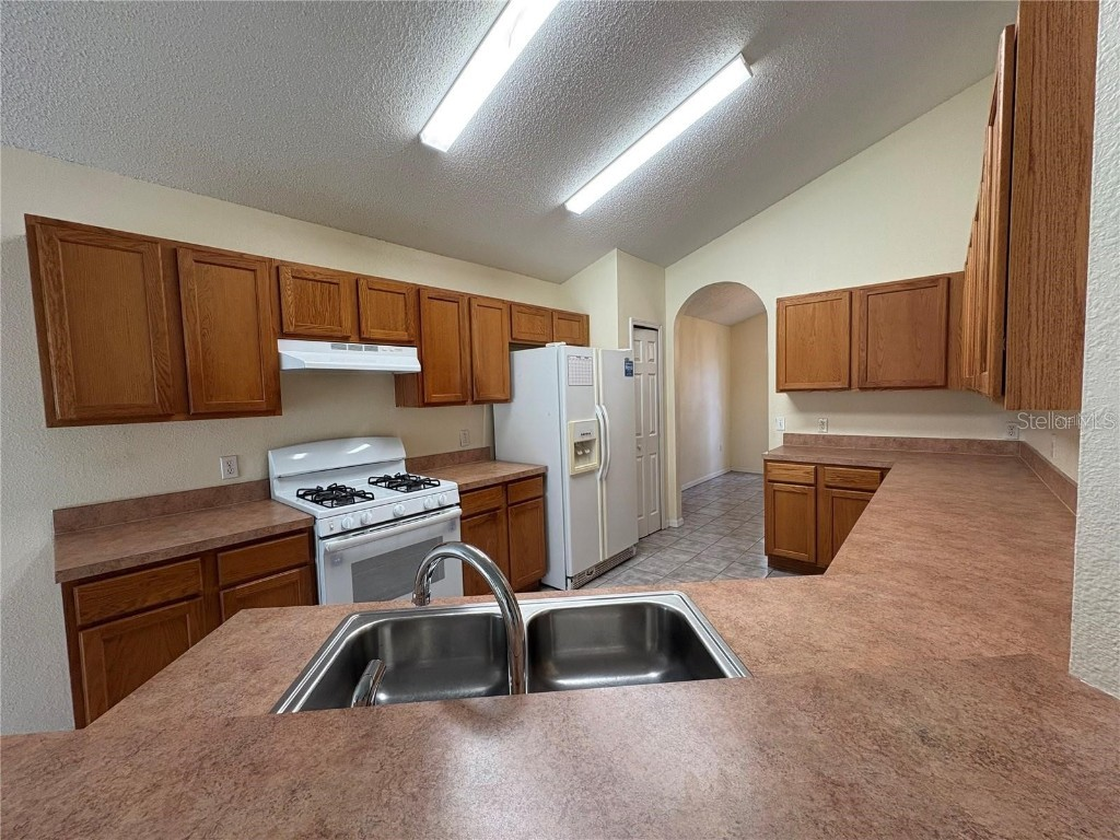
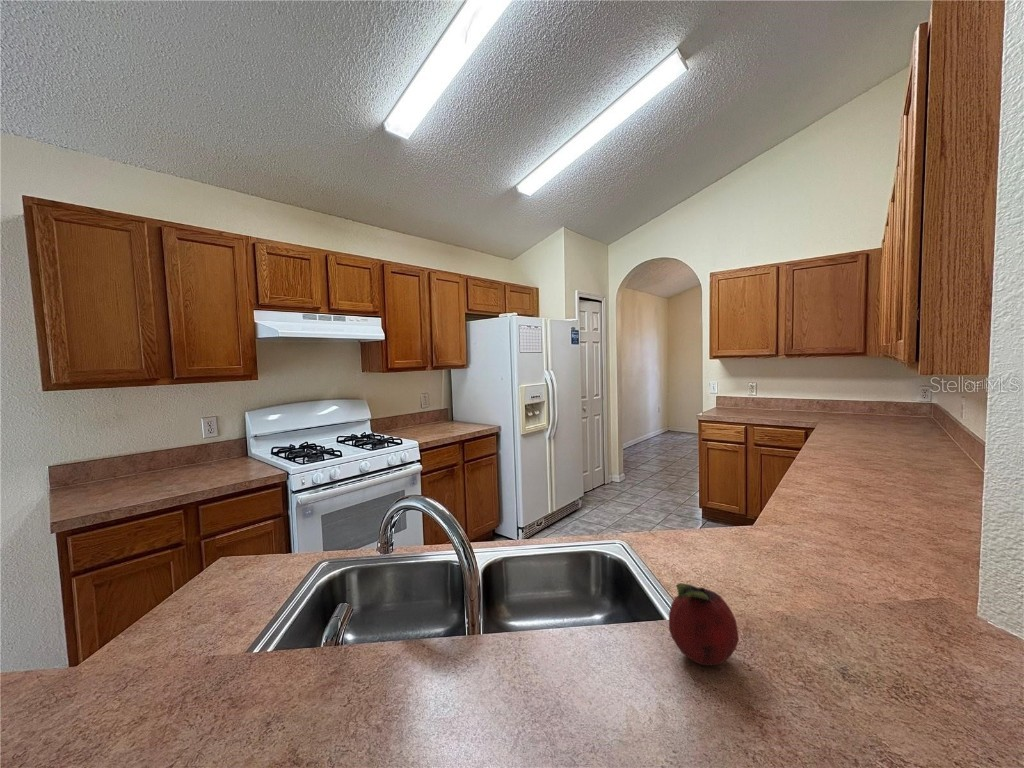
+ fruit [668,582,740,667]
